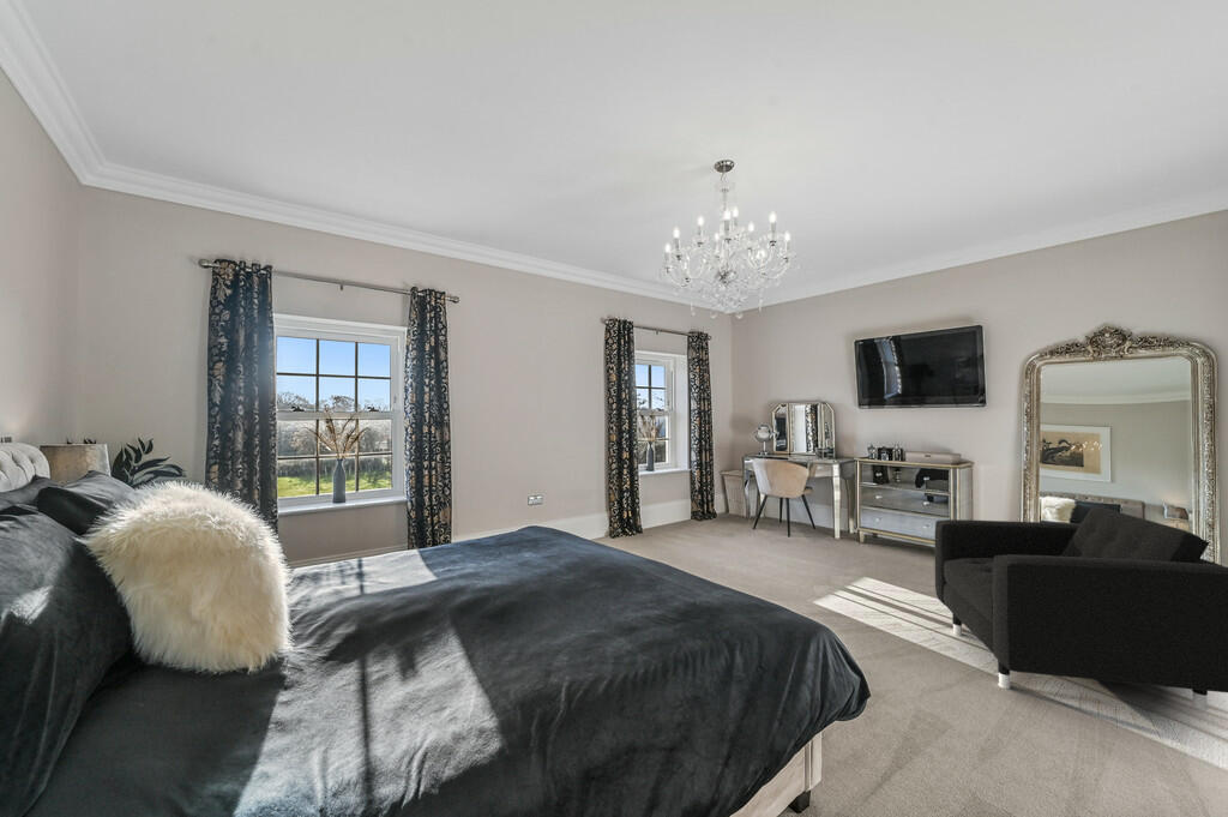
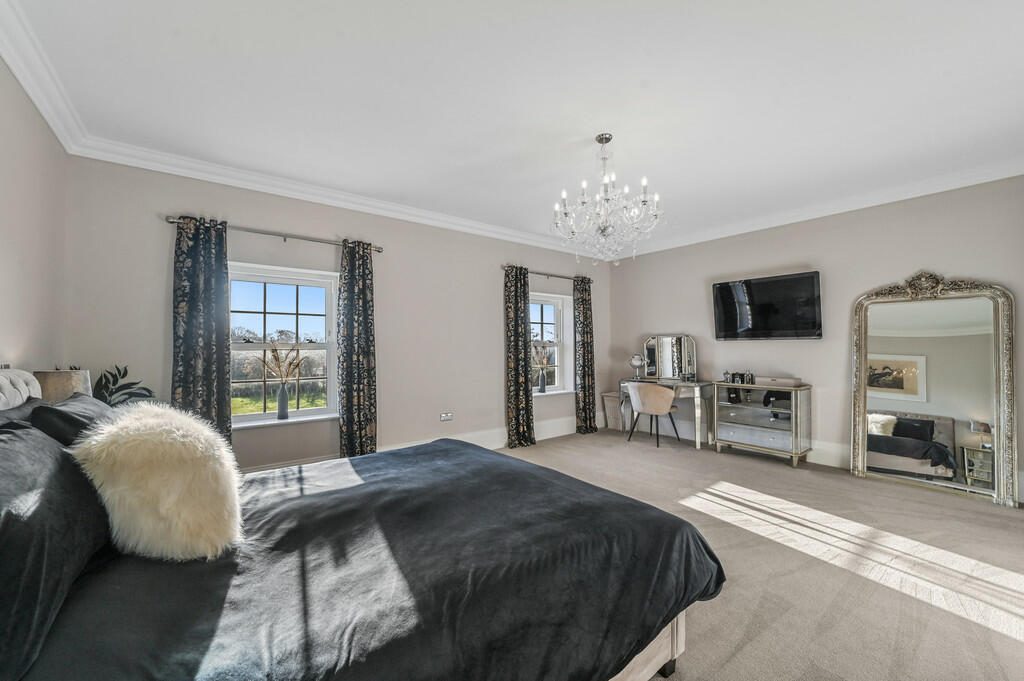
- armchair [934,505,1228,711]
